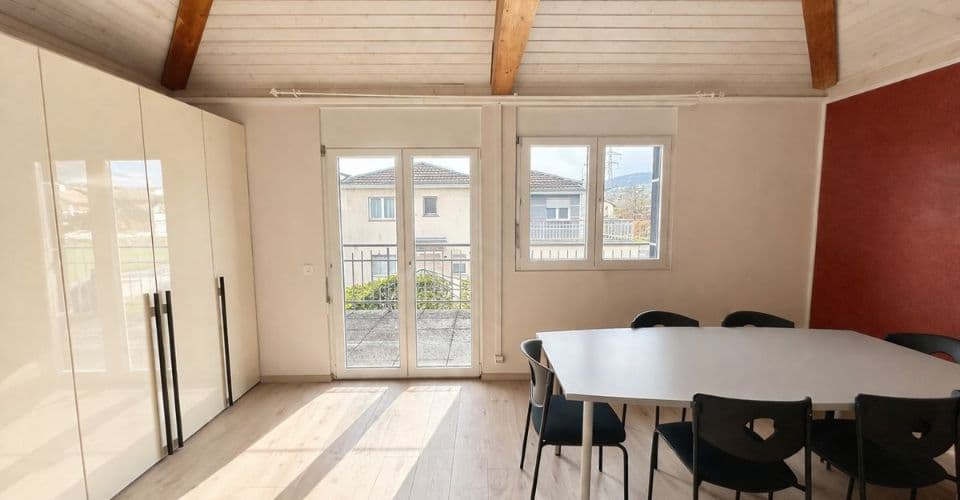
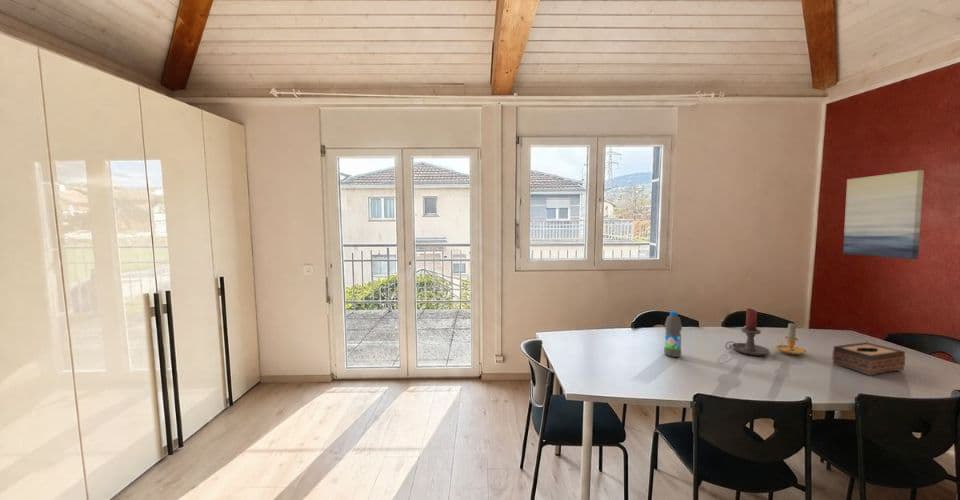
+ candle holder [724,307,771,356]
+ candle [775,322,808,356]
+ wall art [842,169,925,260]
+ tissue box [831,341,906,376]
+ water bottle [663,310,683,358]
